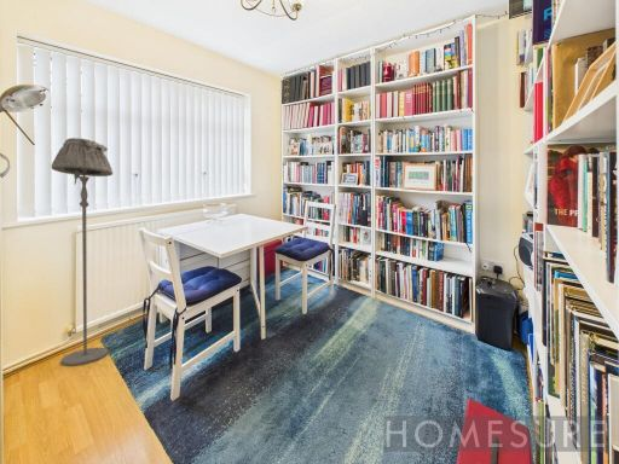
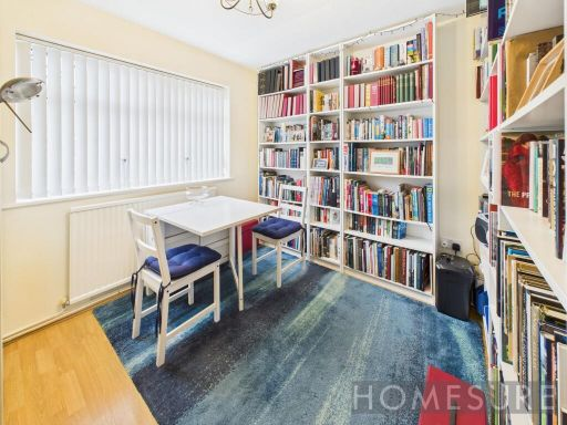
- floor lamp [51,137,114,367]
